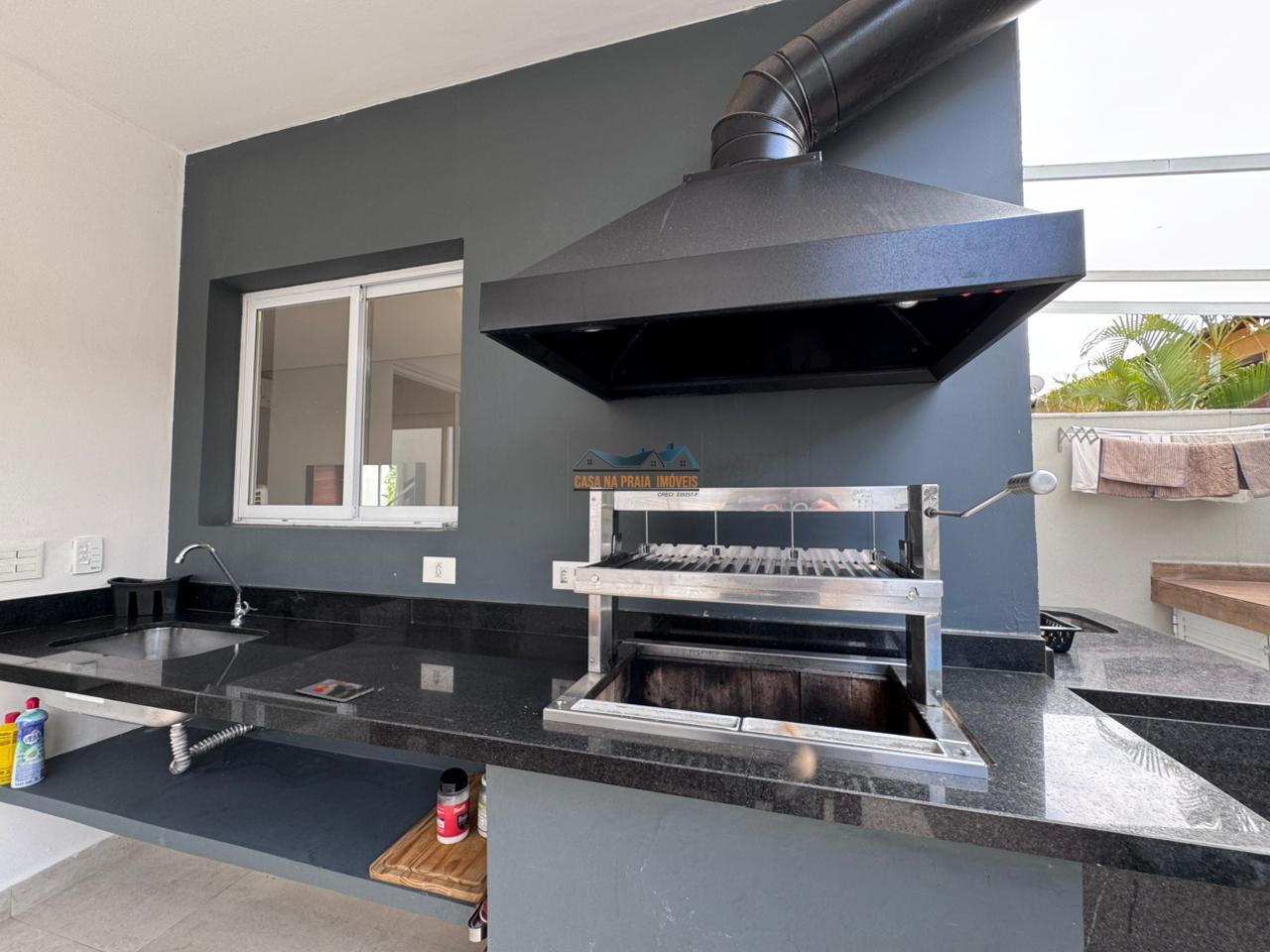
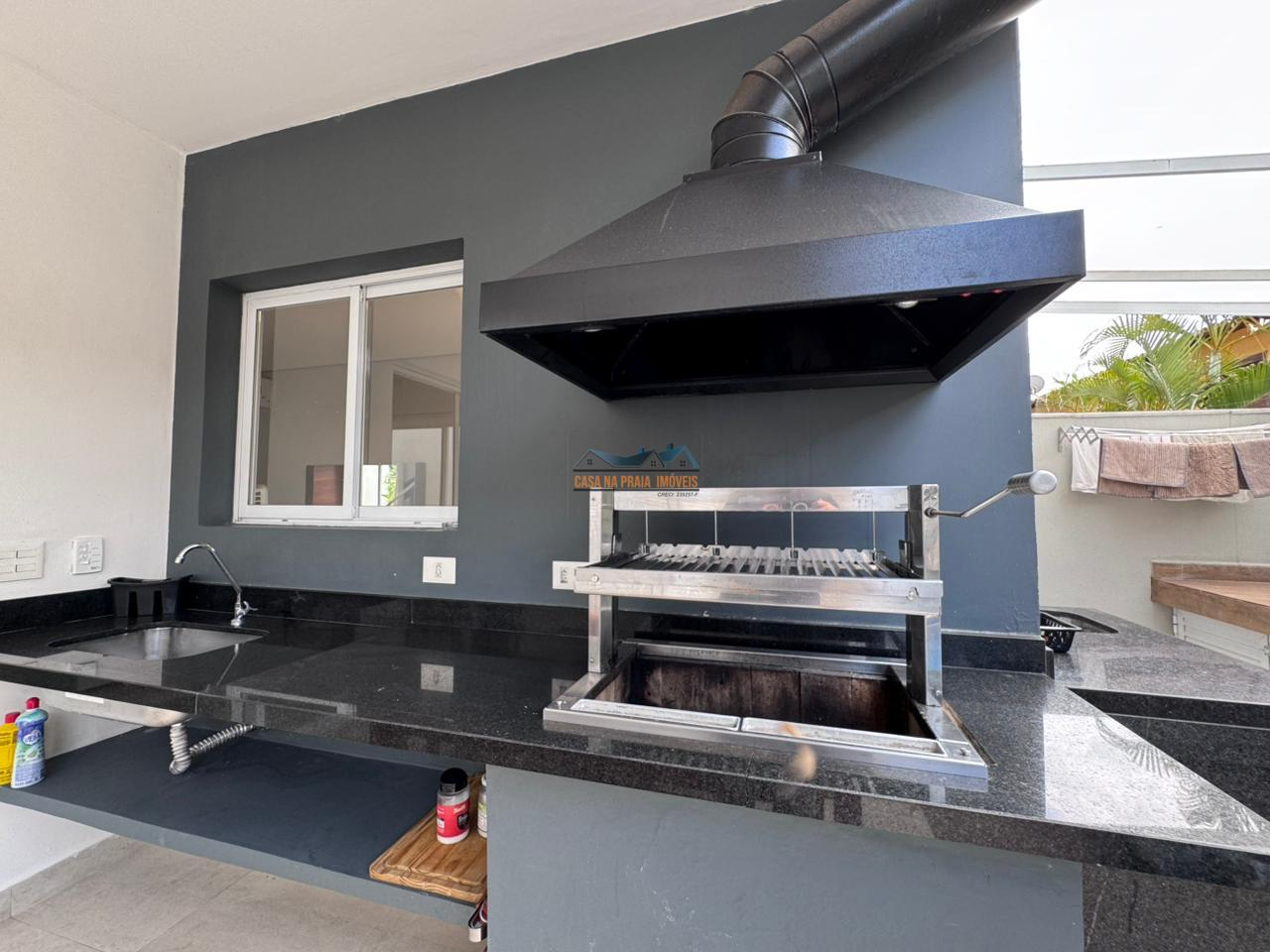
- smartphone [295,677,375,703]
